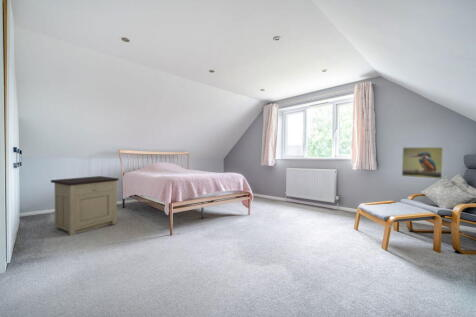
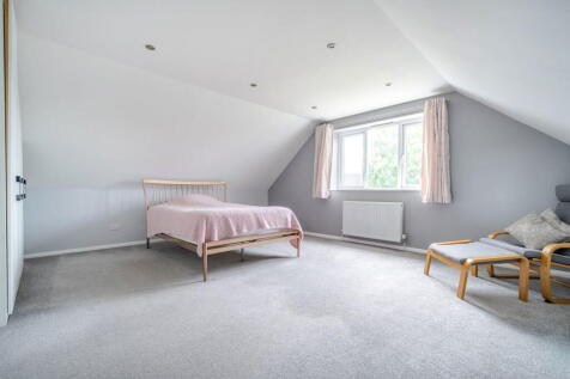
- nightstand [50,175,120,237]
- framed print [401,146,444,180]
